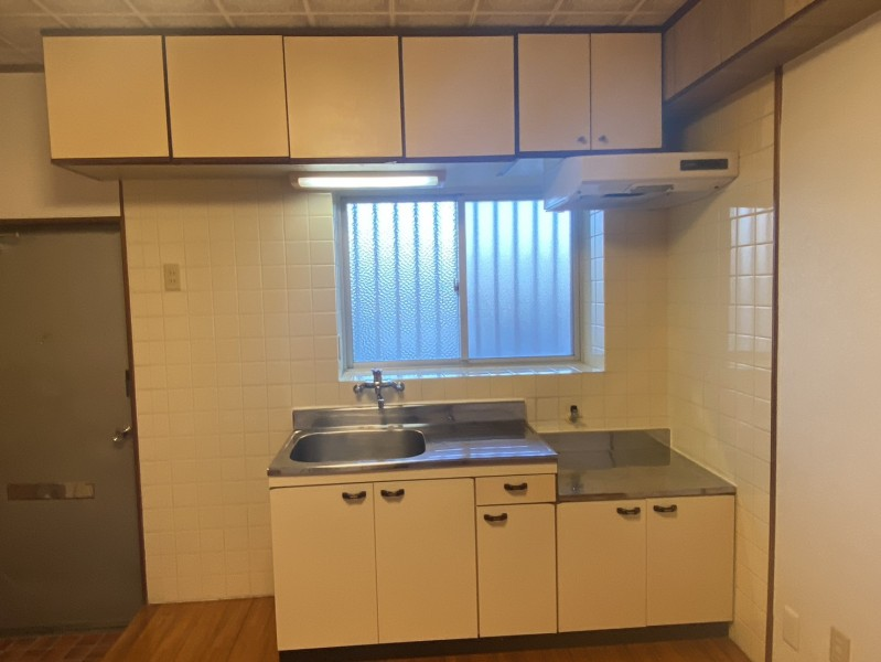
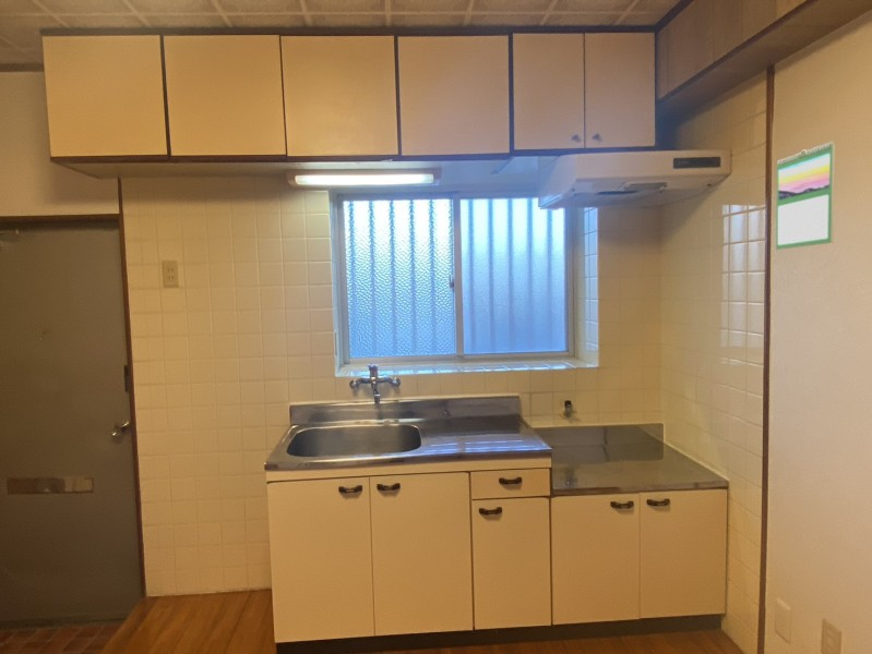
+ calendar [775,141,836,251]
